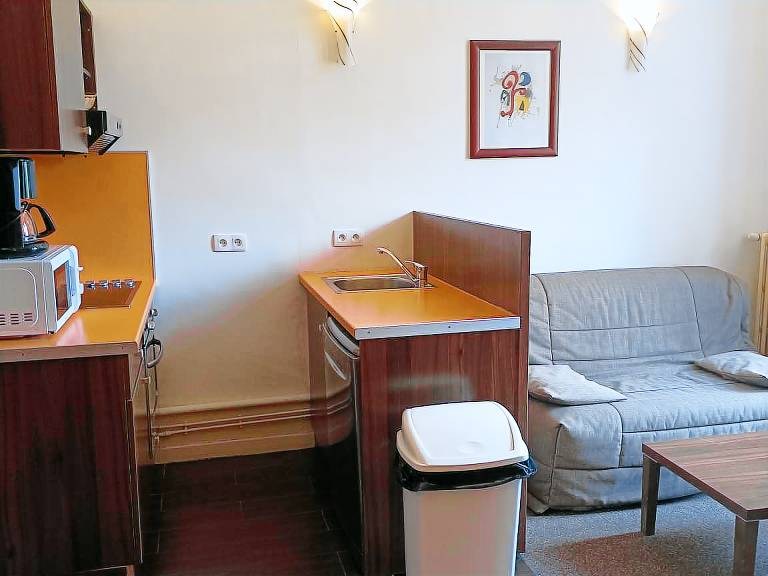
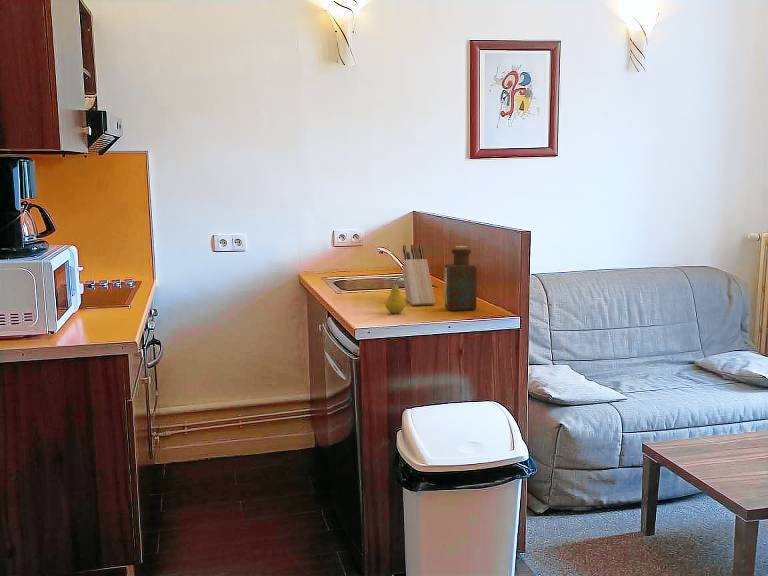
+ knife block [402,243,436,306]
+ bottle [444,245,478,312]
+ fruit [385,277,406,314]
